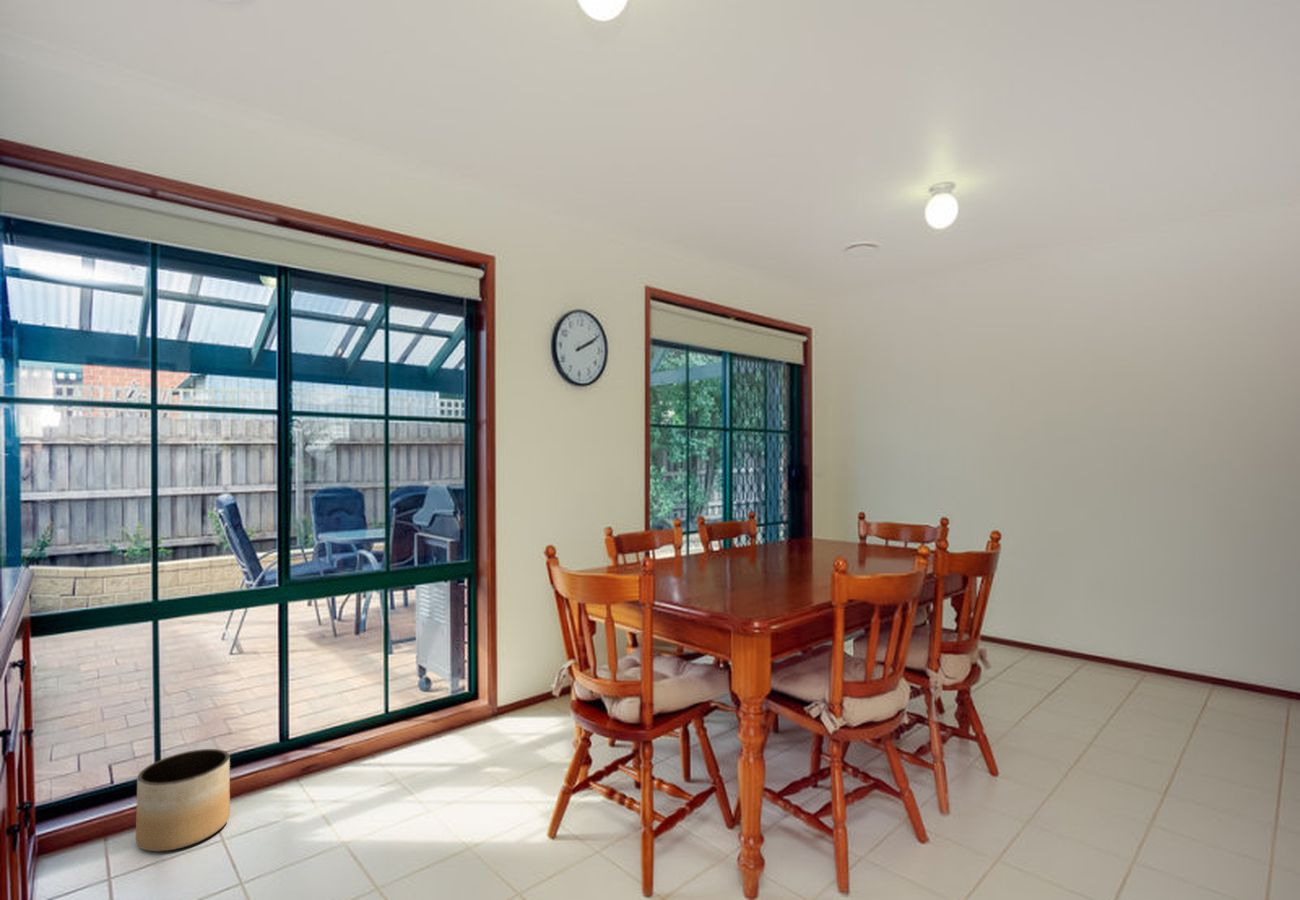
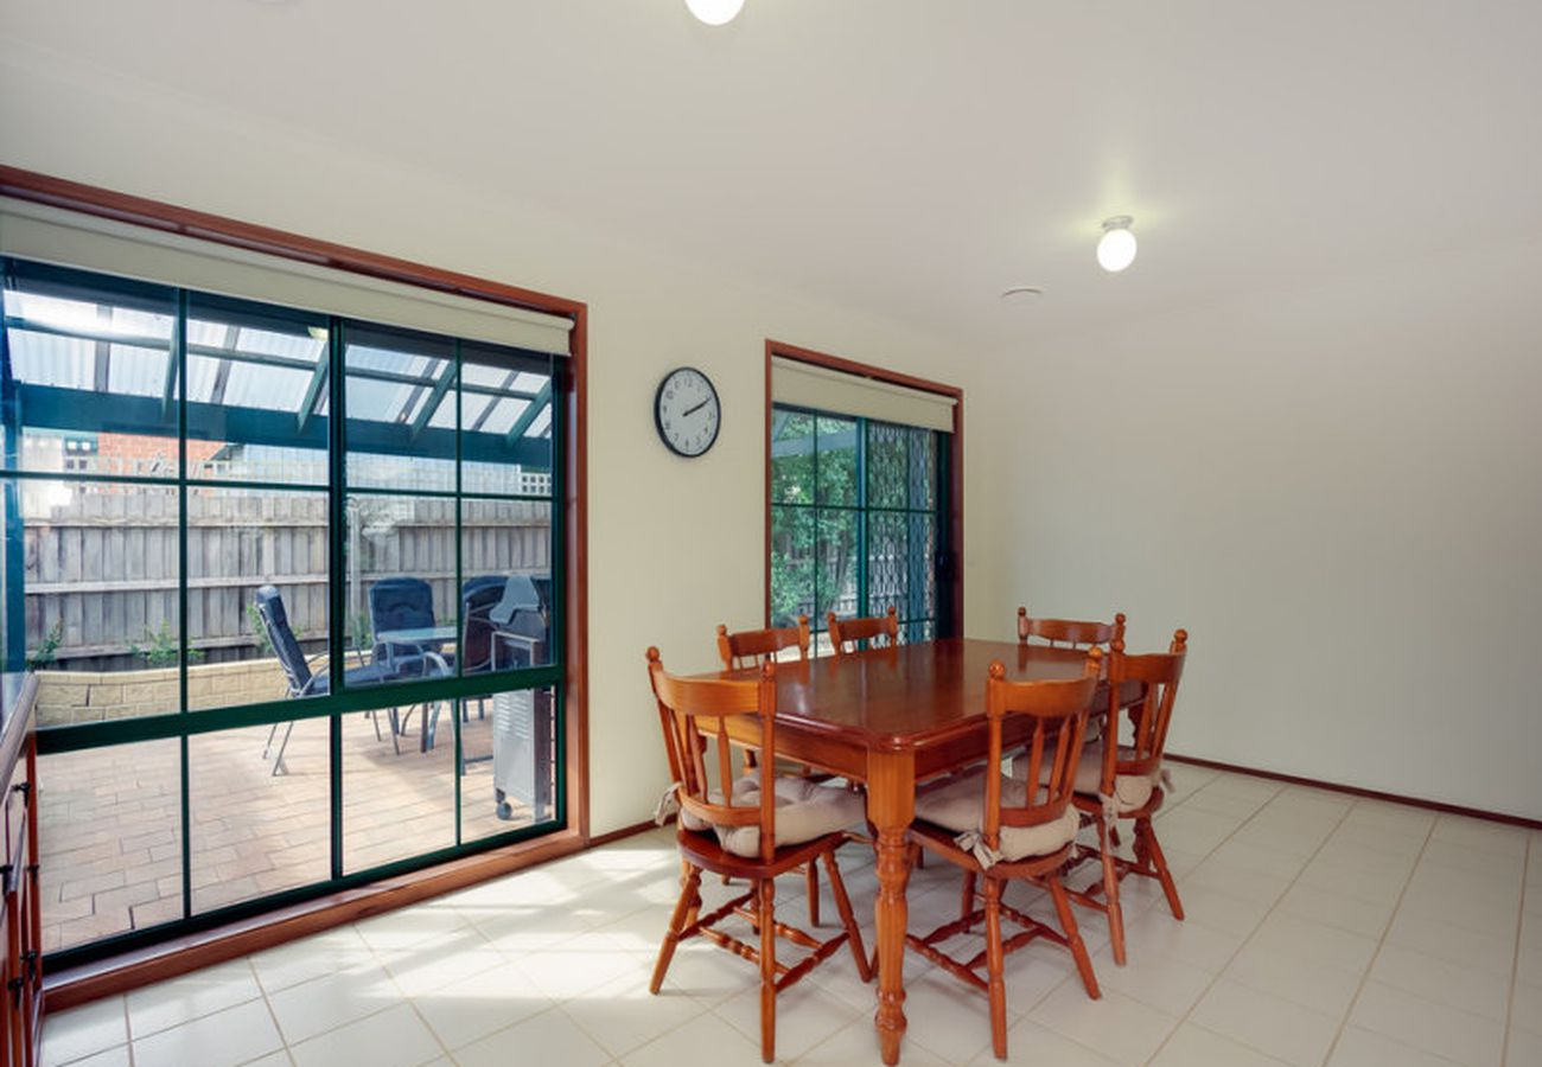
- planter [135,748,231,853]
